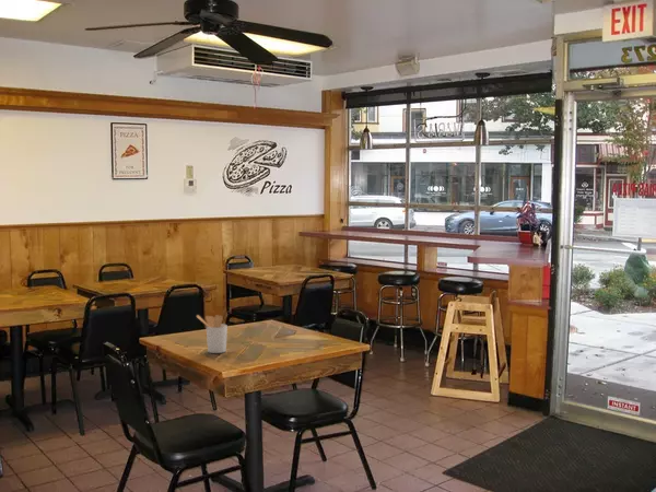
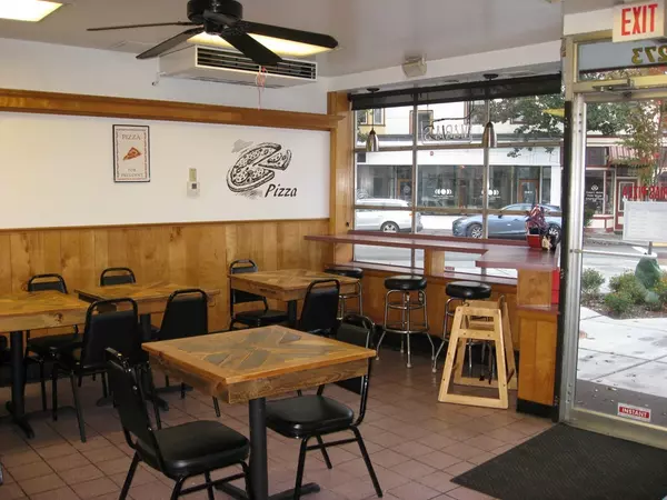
- utensil holder [196,314,229,354]
